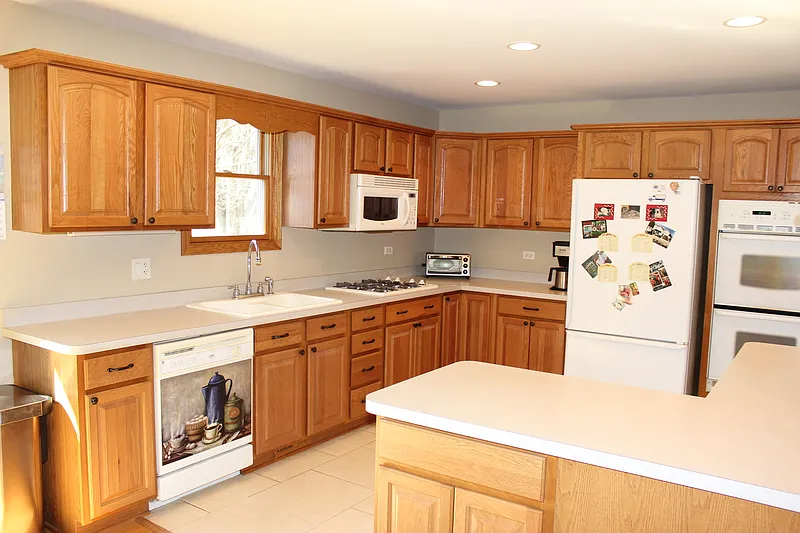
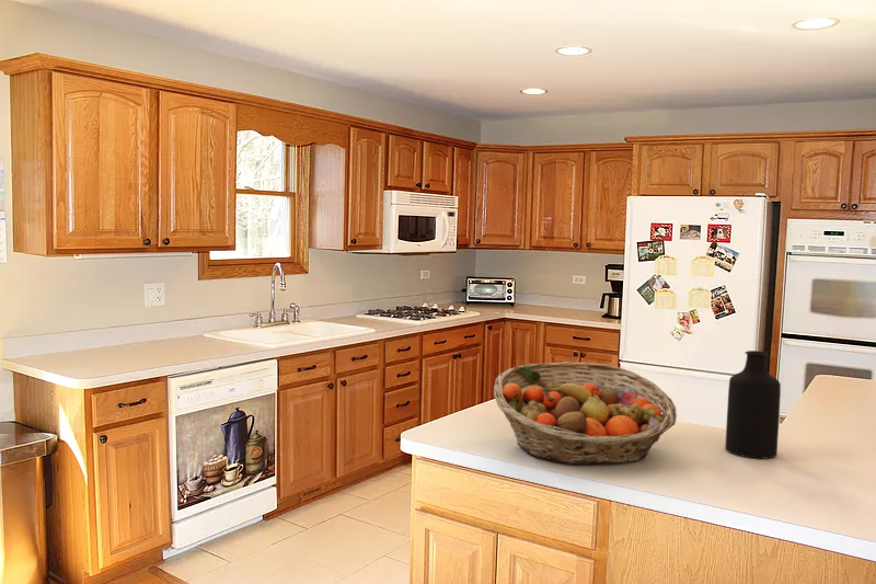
+ bottle [724,350,782,459]
+ fruit basket [493,360,678,466]
